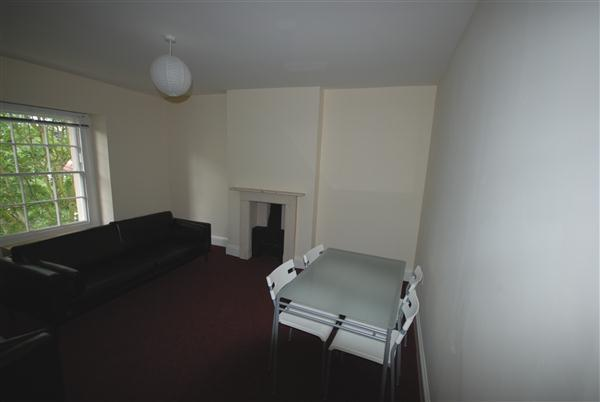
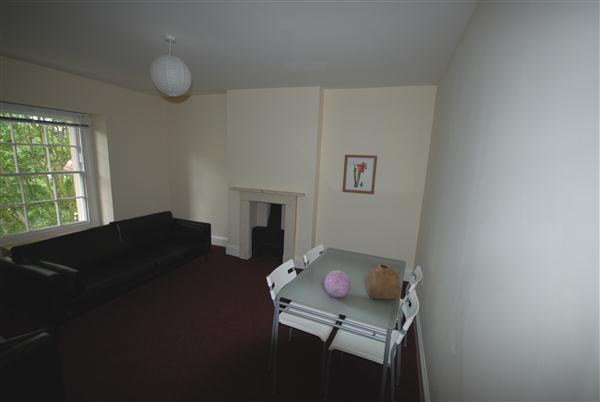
+ wall art [341,154,378,195]
+ vase [366,263,402,301]
+ decorative orb [323,270,352,299]
